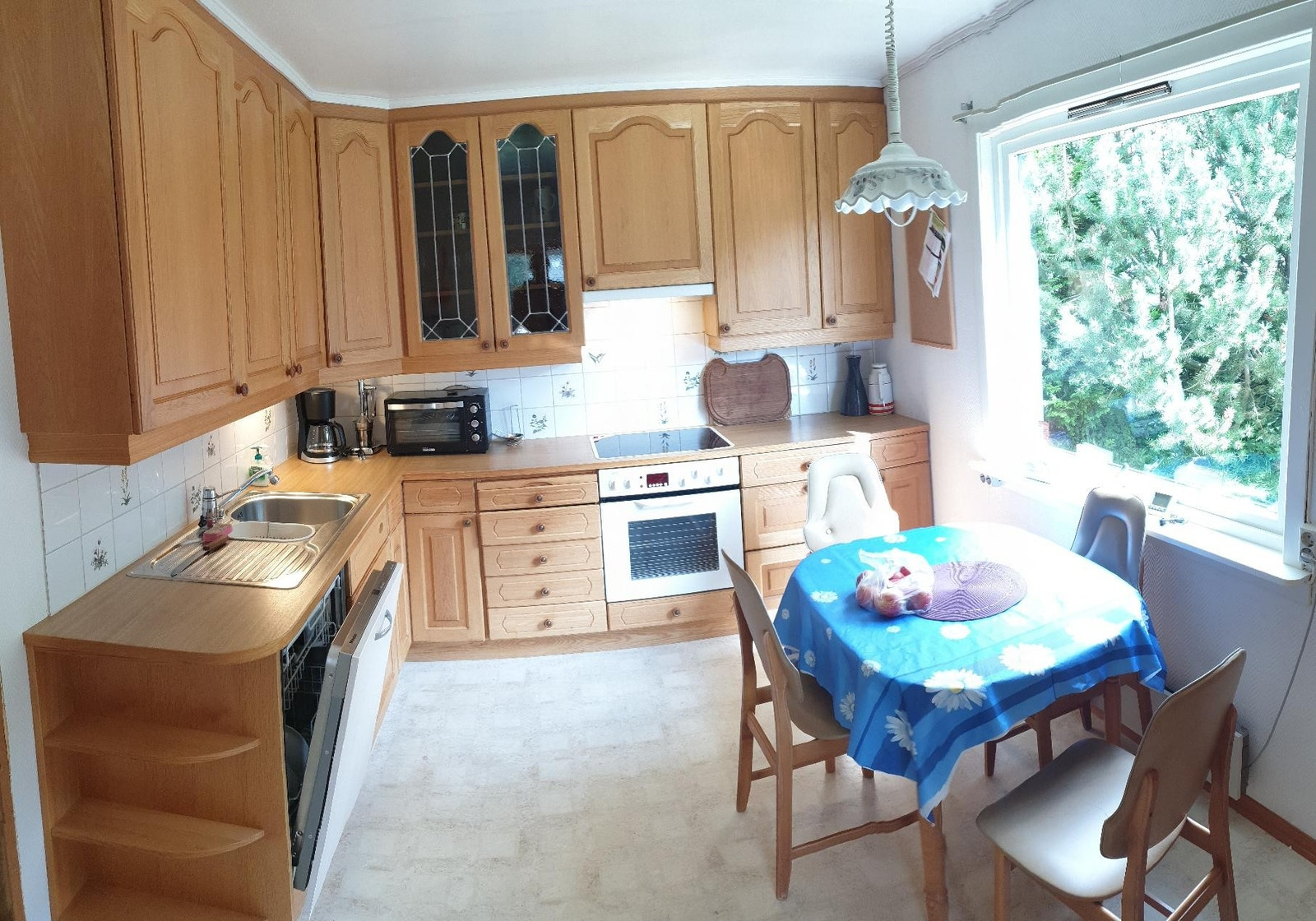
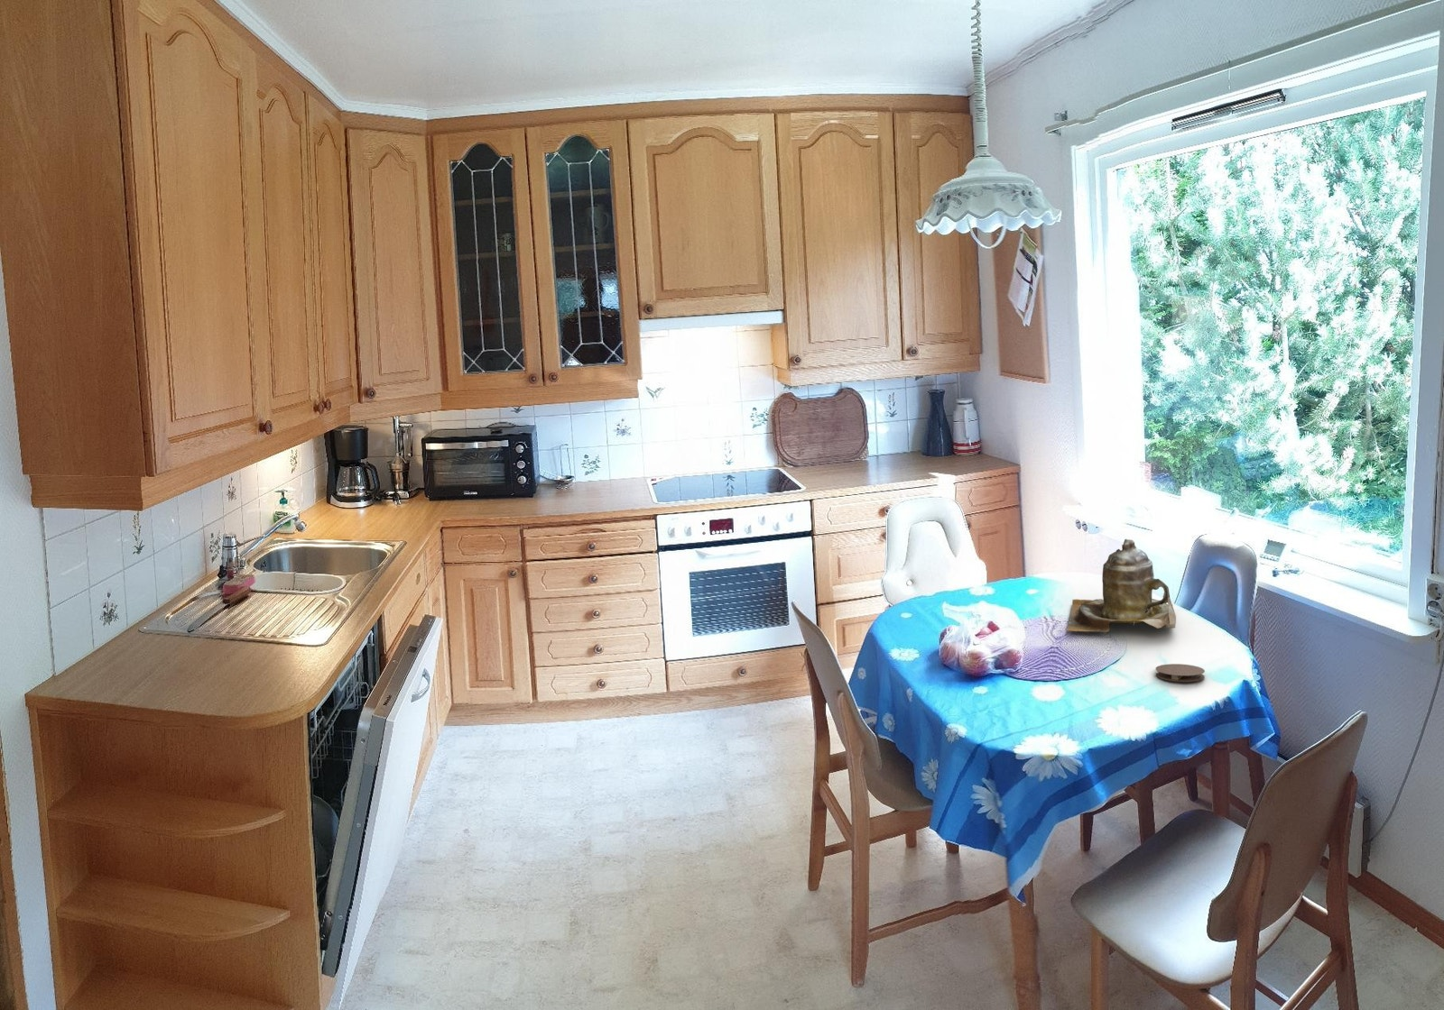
+ teapot [1065,538,1177,633]
+ coaster [1155,662,1206,682]
